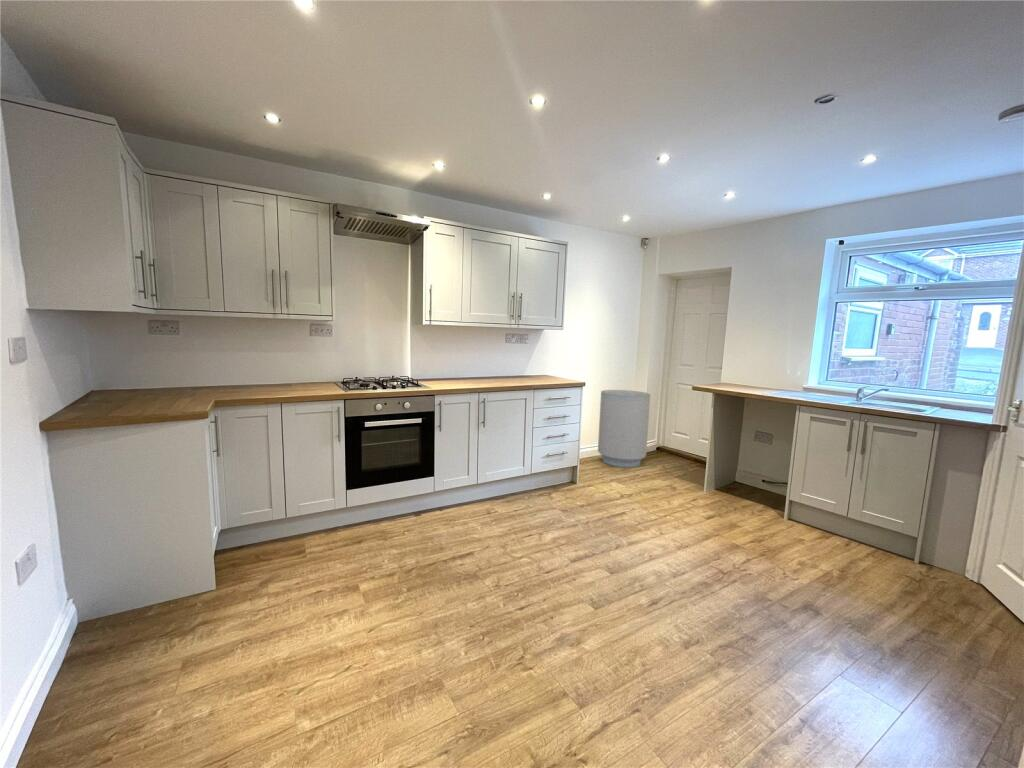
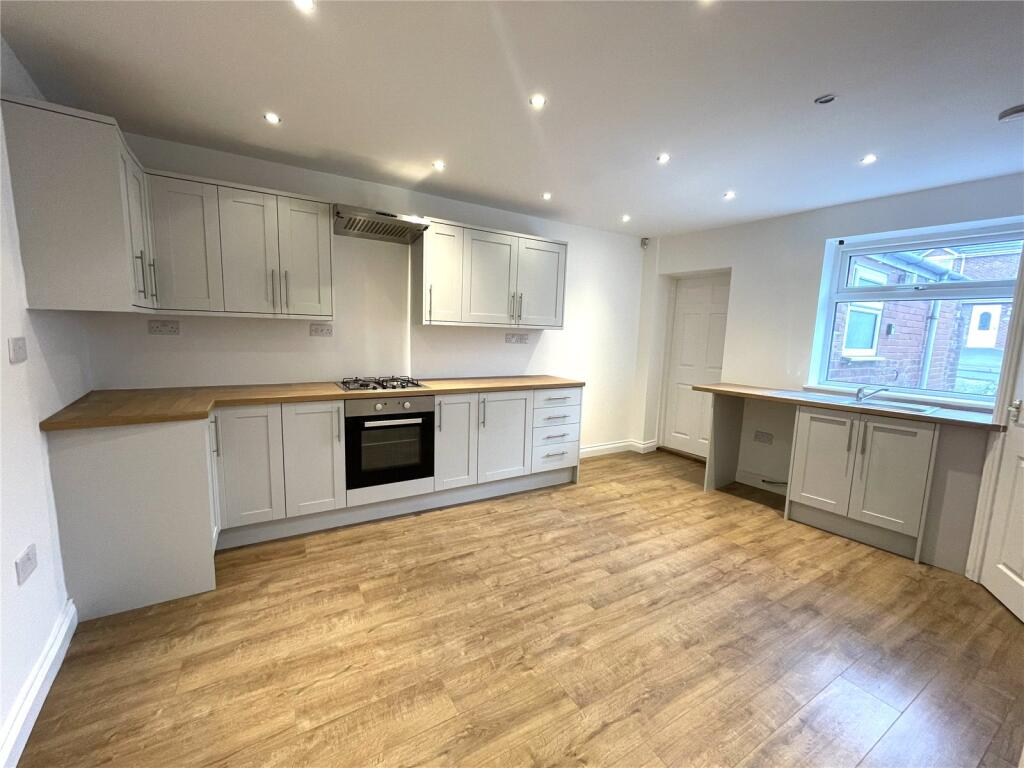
- trash can [597,389,651,468]
